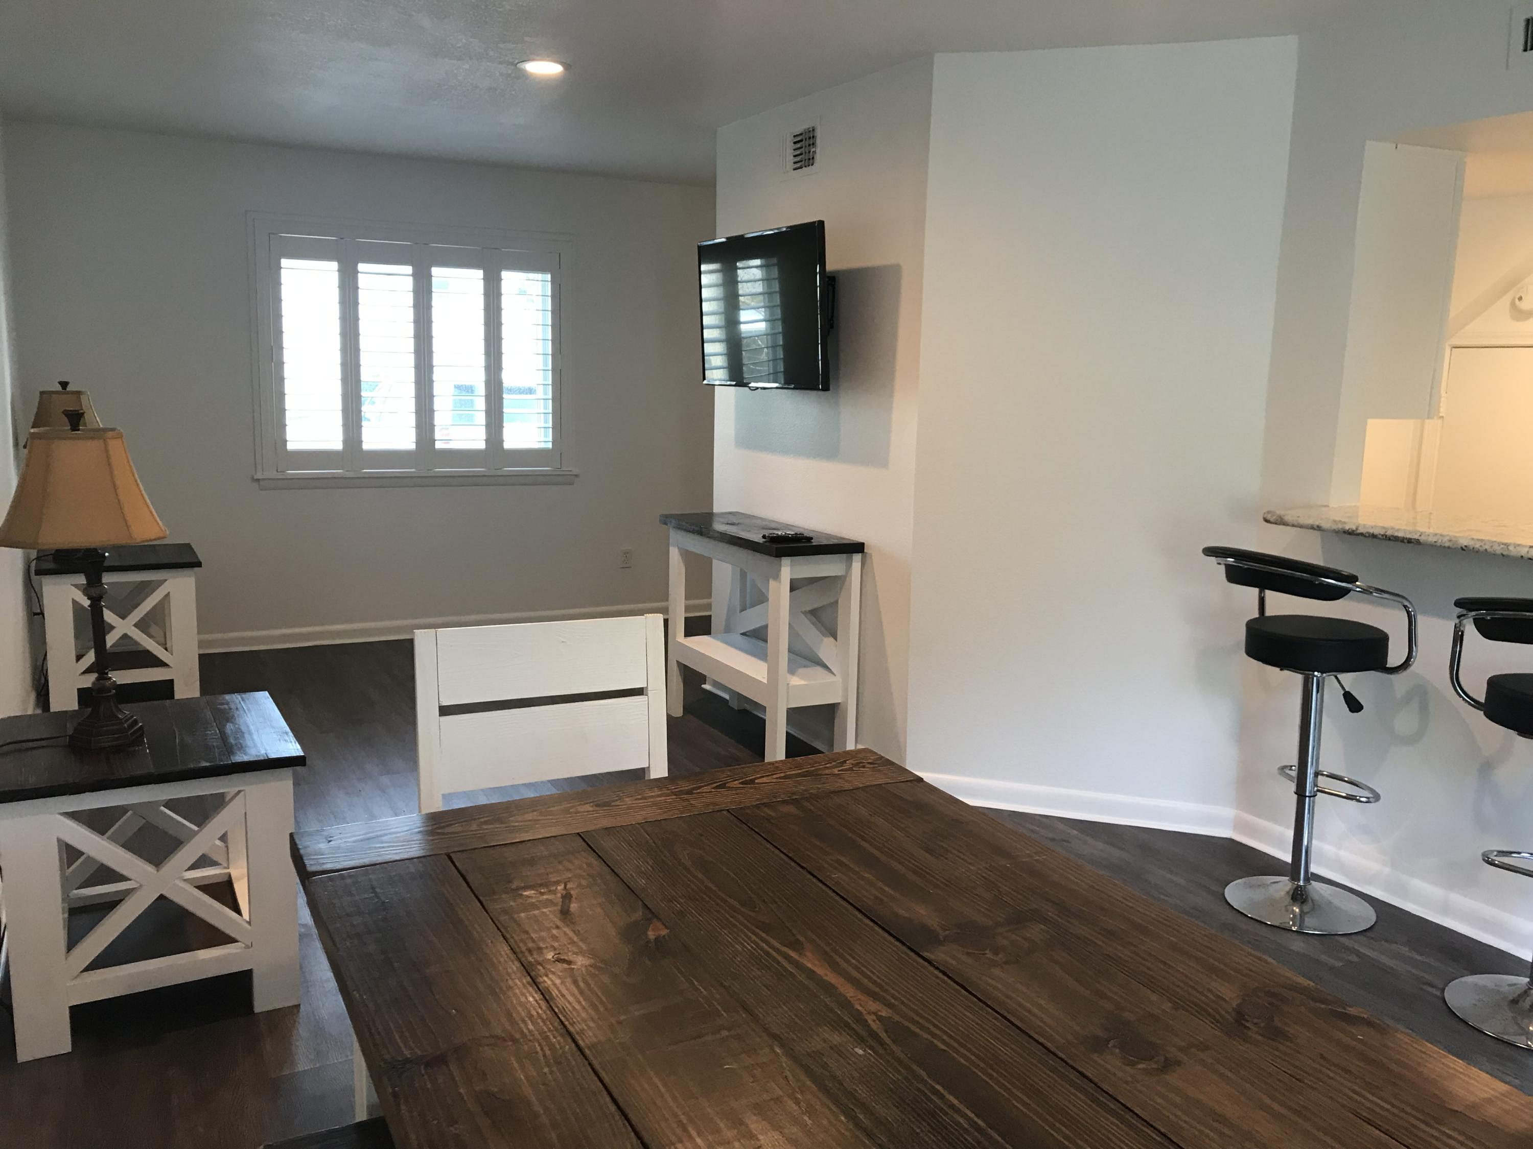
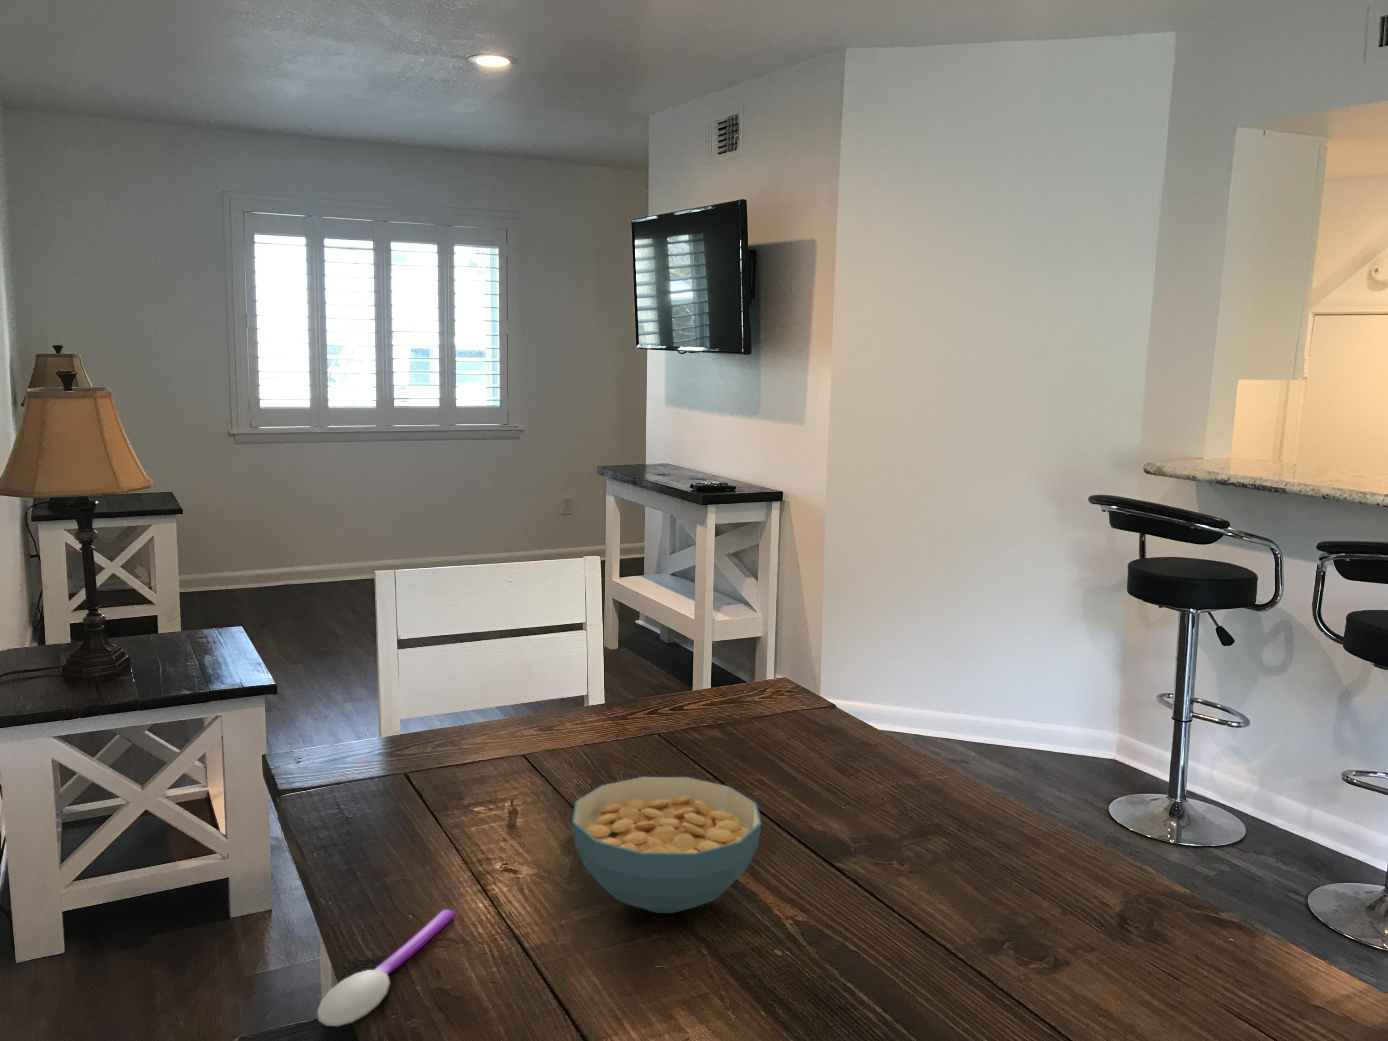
+ cereal bowl [572,776,762,914]
+ spoon [317,909,456,1027]
